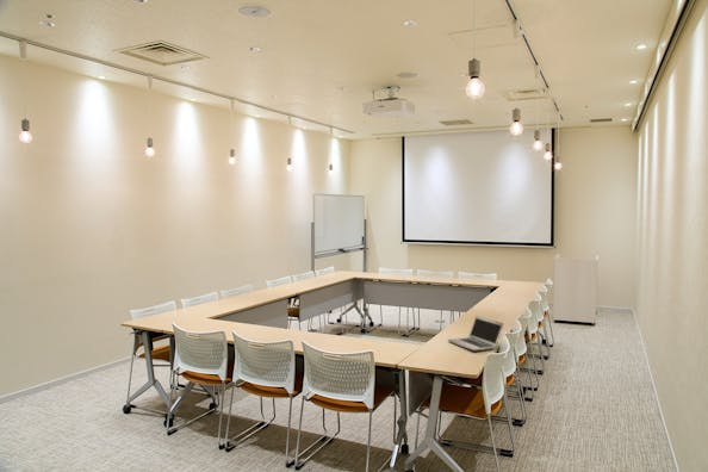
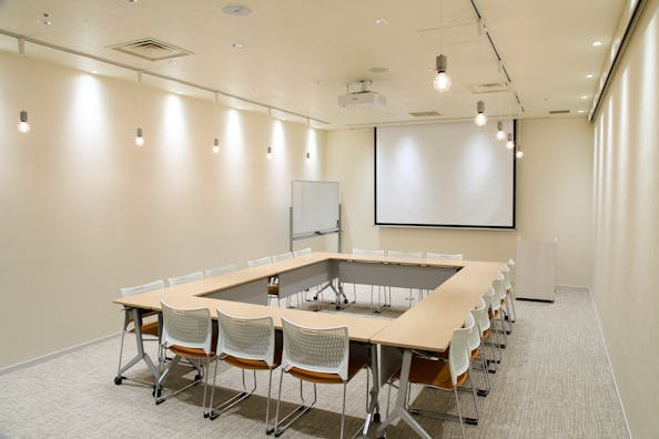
- laptop [447,315,504,353]
